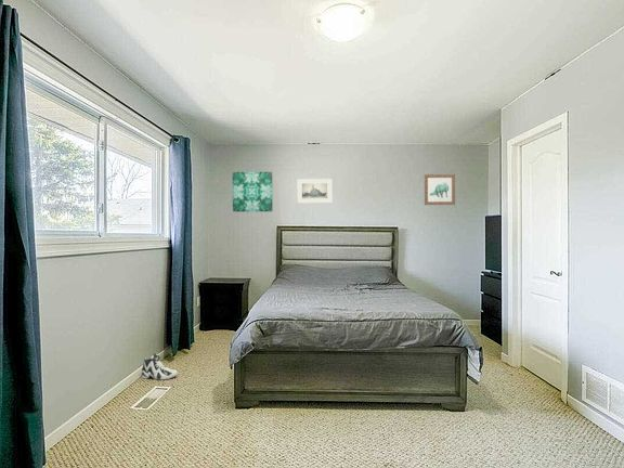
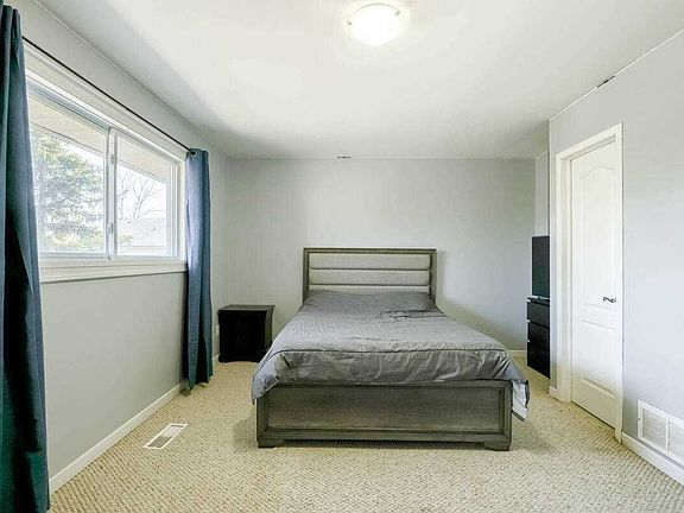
- wall art [424,173,456,206]
- wall art [232,171,274,212]
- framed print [297,178,333,204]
- sneaker [140,352,179,380]
